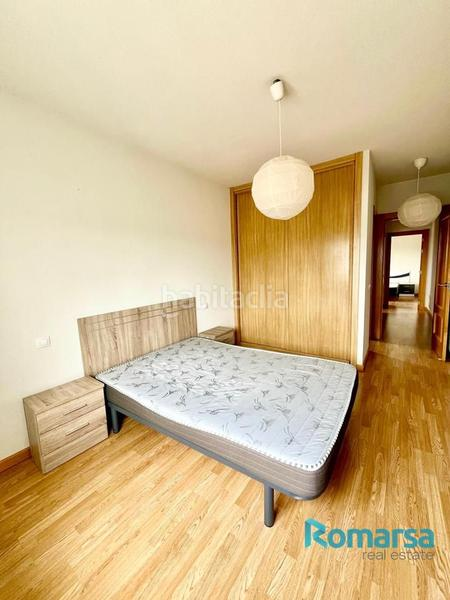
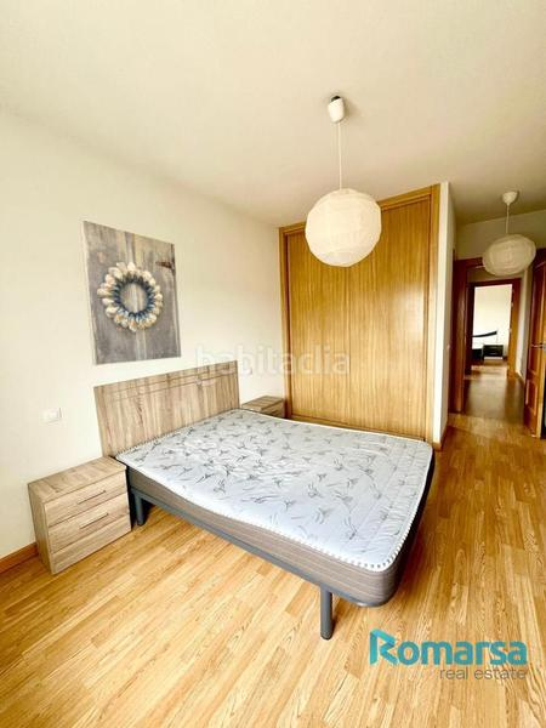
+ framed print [79,218,183,366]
